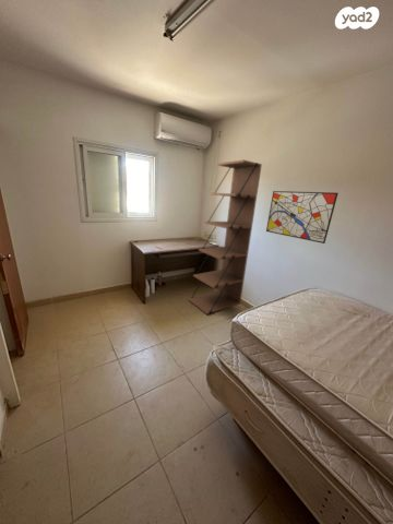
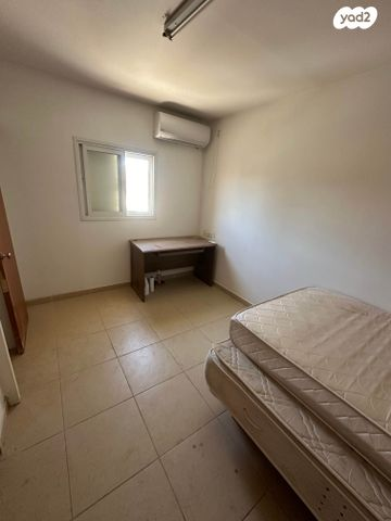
- bookcase [187,159,263,315]
- wall art [265,190,338,245]
